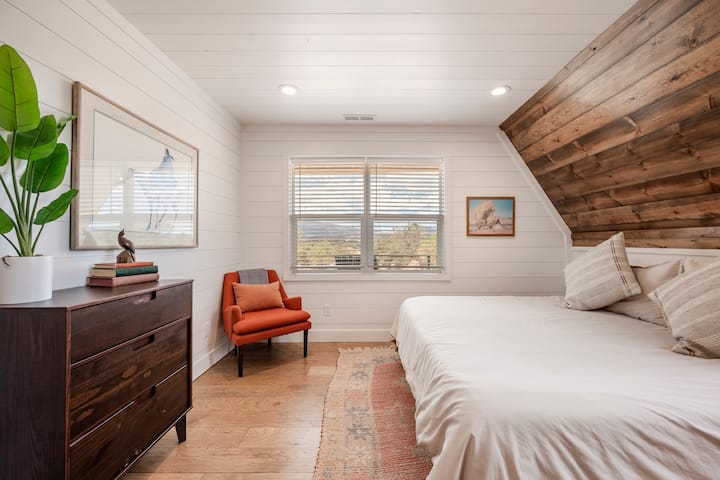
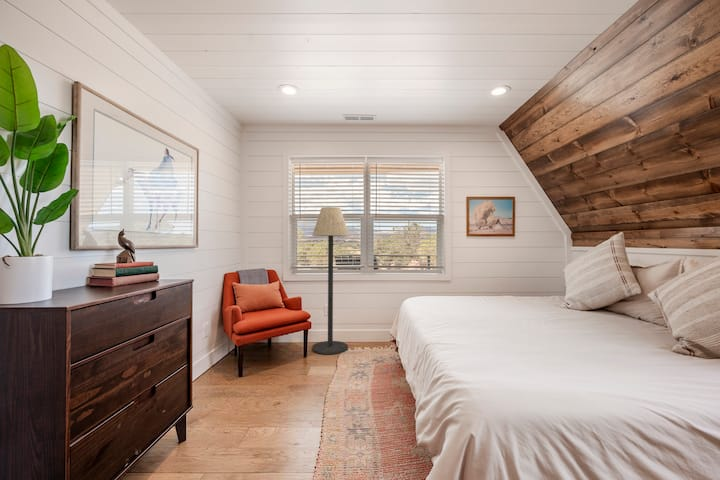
+ floor lamp [311,206,350,355]
